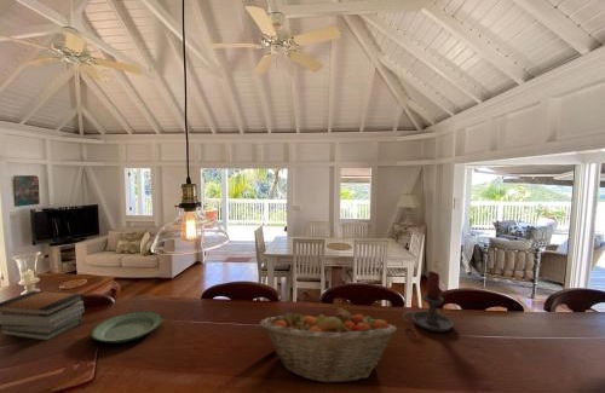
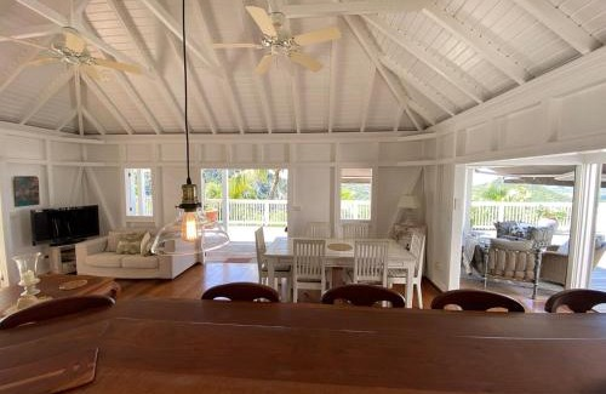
- book stack [0,290,85,342]
- plate [91,310,163,345]
- candle holder [402,270,454,333]
- fruit basket [259,306,397,385]
